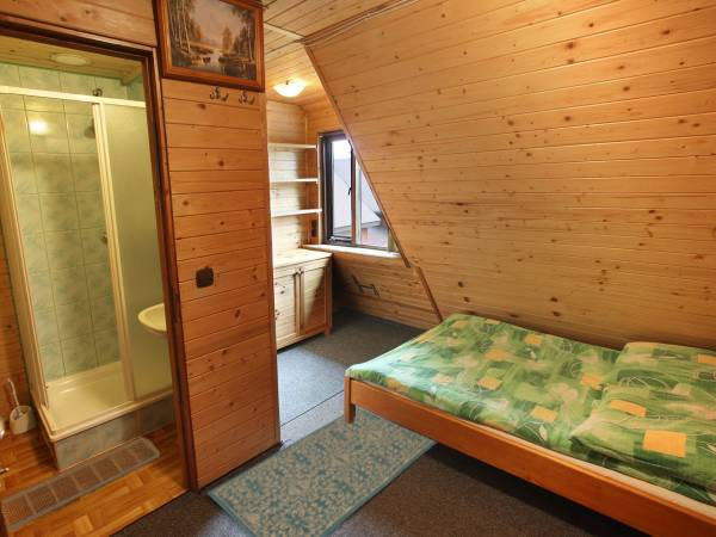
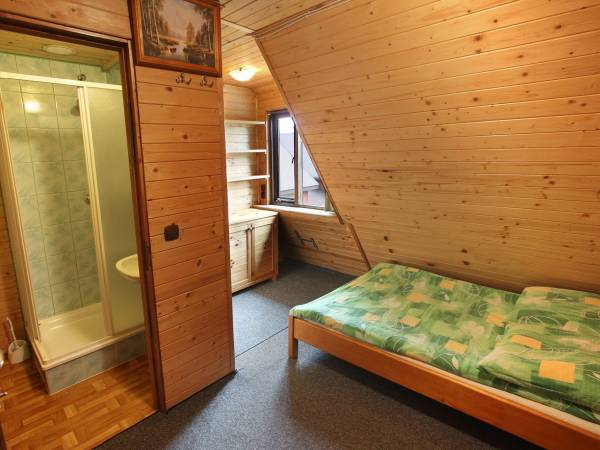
- rug [206,406,438,537]
- woven basket [0,436,161,533]
